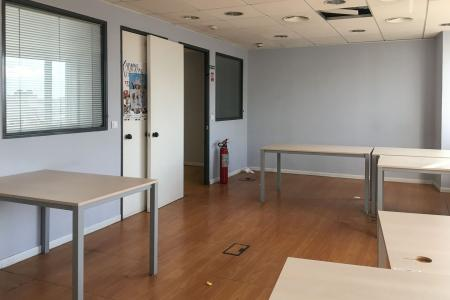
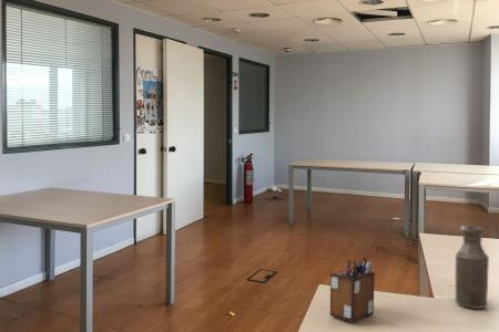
+ desk organizer [329,255,376,323]
+ bottle [454,225,490,310]
